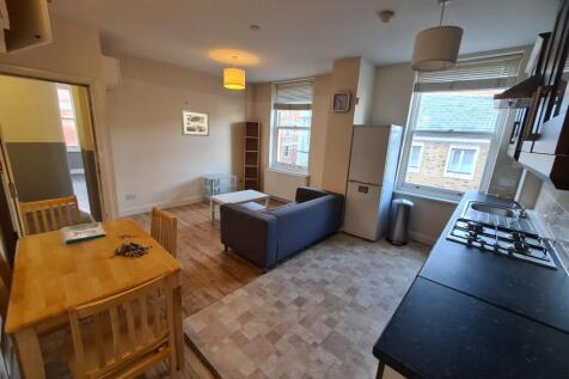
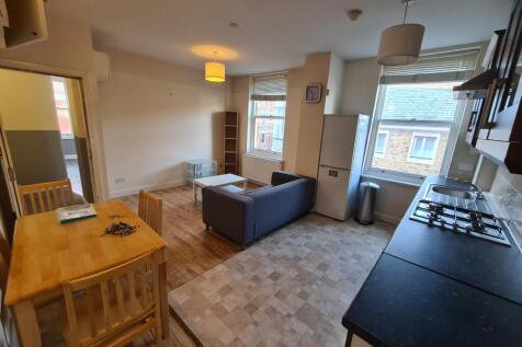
- wall art [181,109,210,137]
